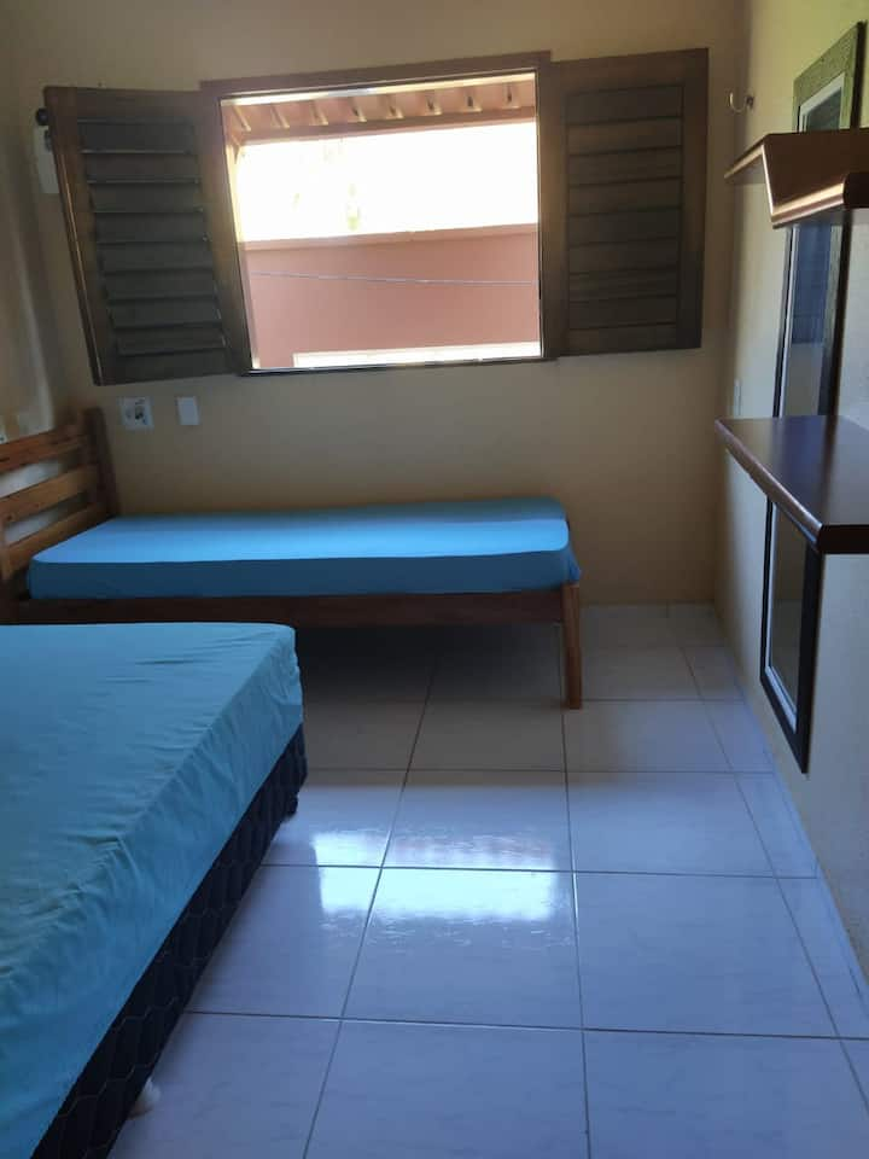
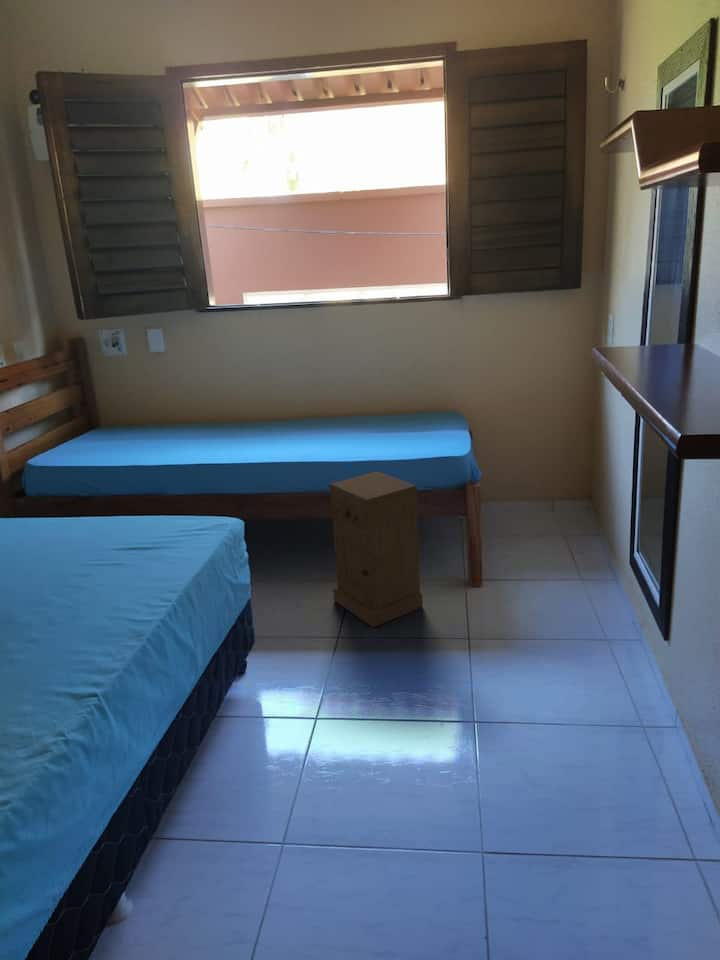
+ nightstand [326,470,424,628]
